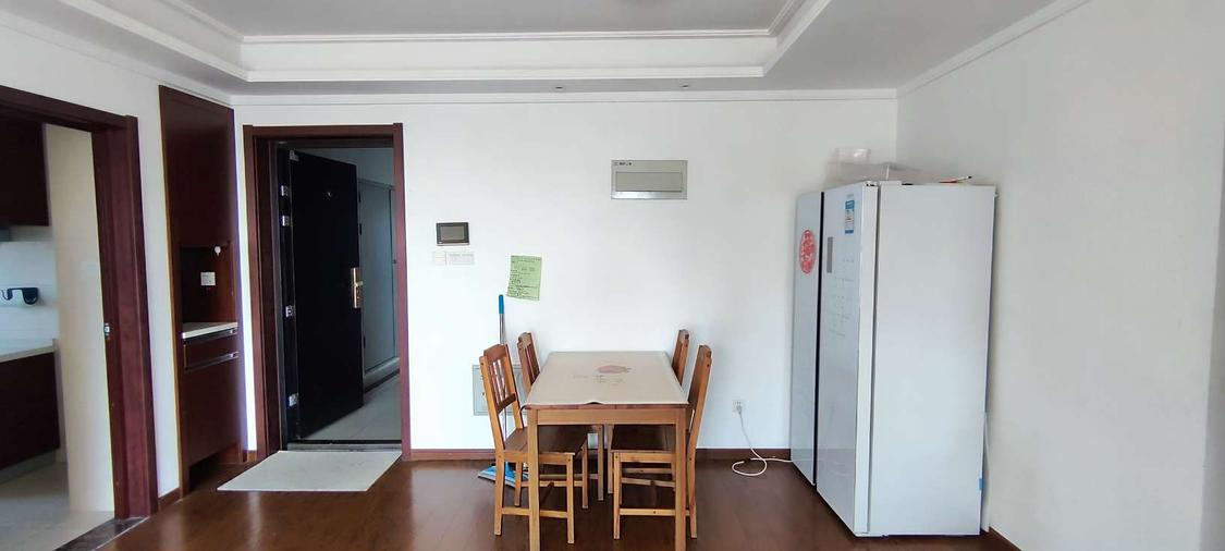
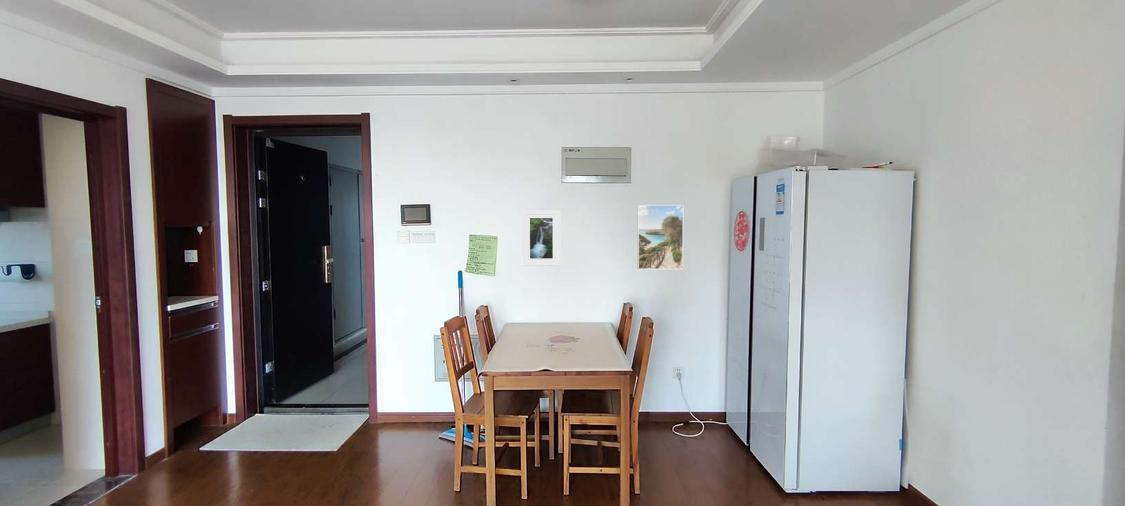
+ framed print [521,209,561,267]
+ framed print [636,204,685,270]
